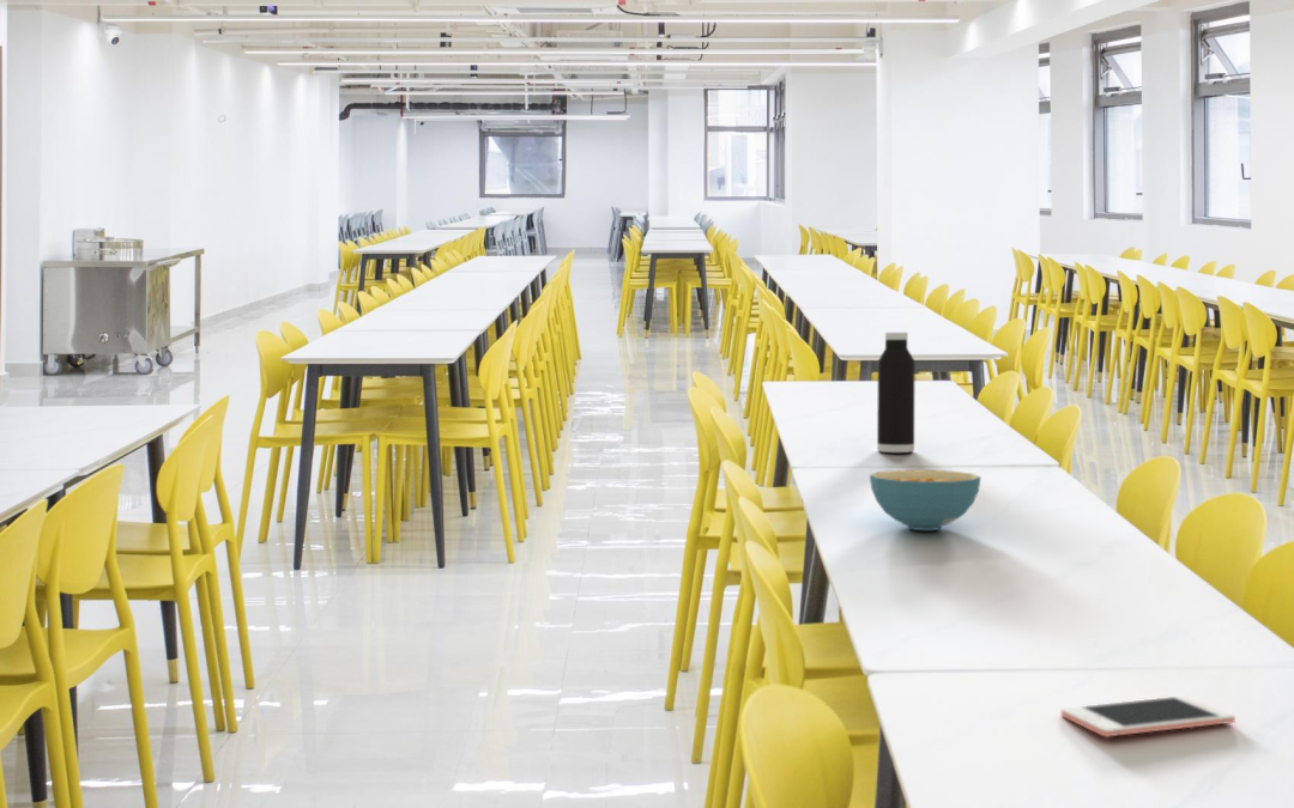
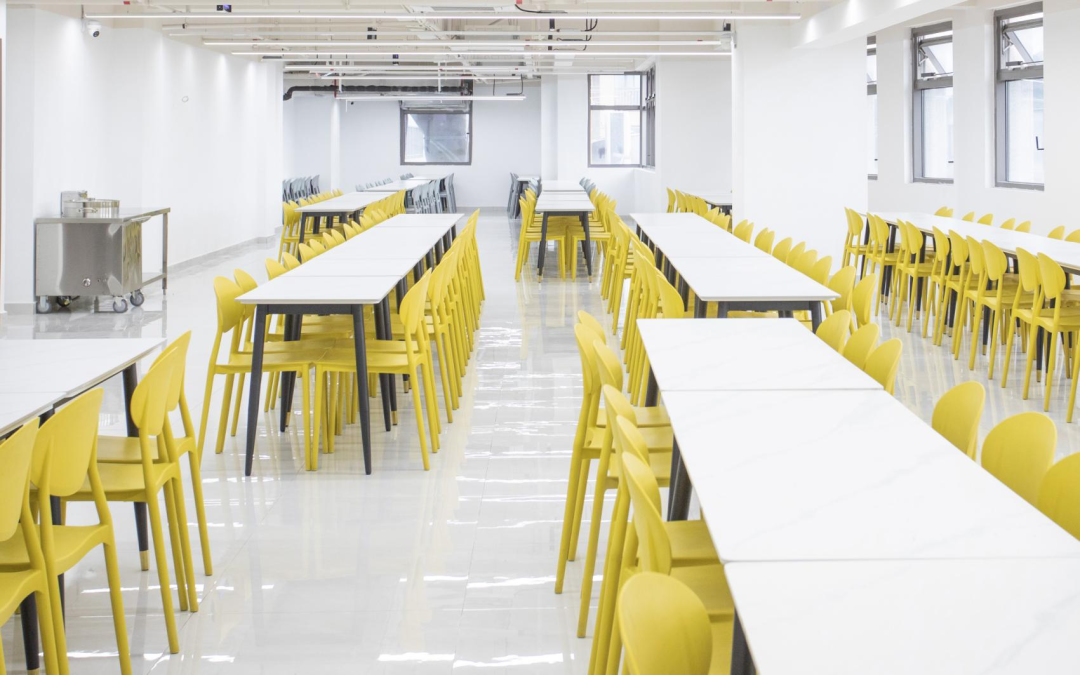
- water bottle [876,332,917,454]
- cell phone [1060,694,1236,739]
- cereal bowl [869,469,982,531]
